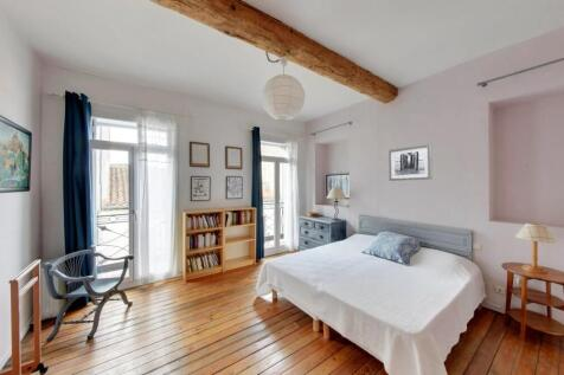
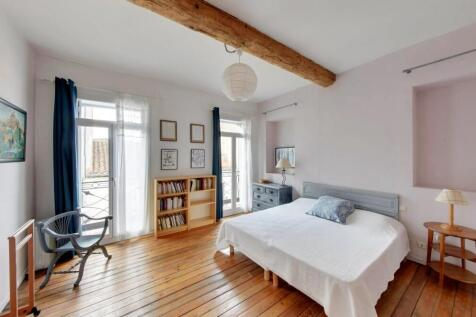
- wall art [387,143,434,182]
